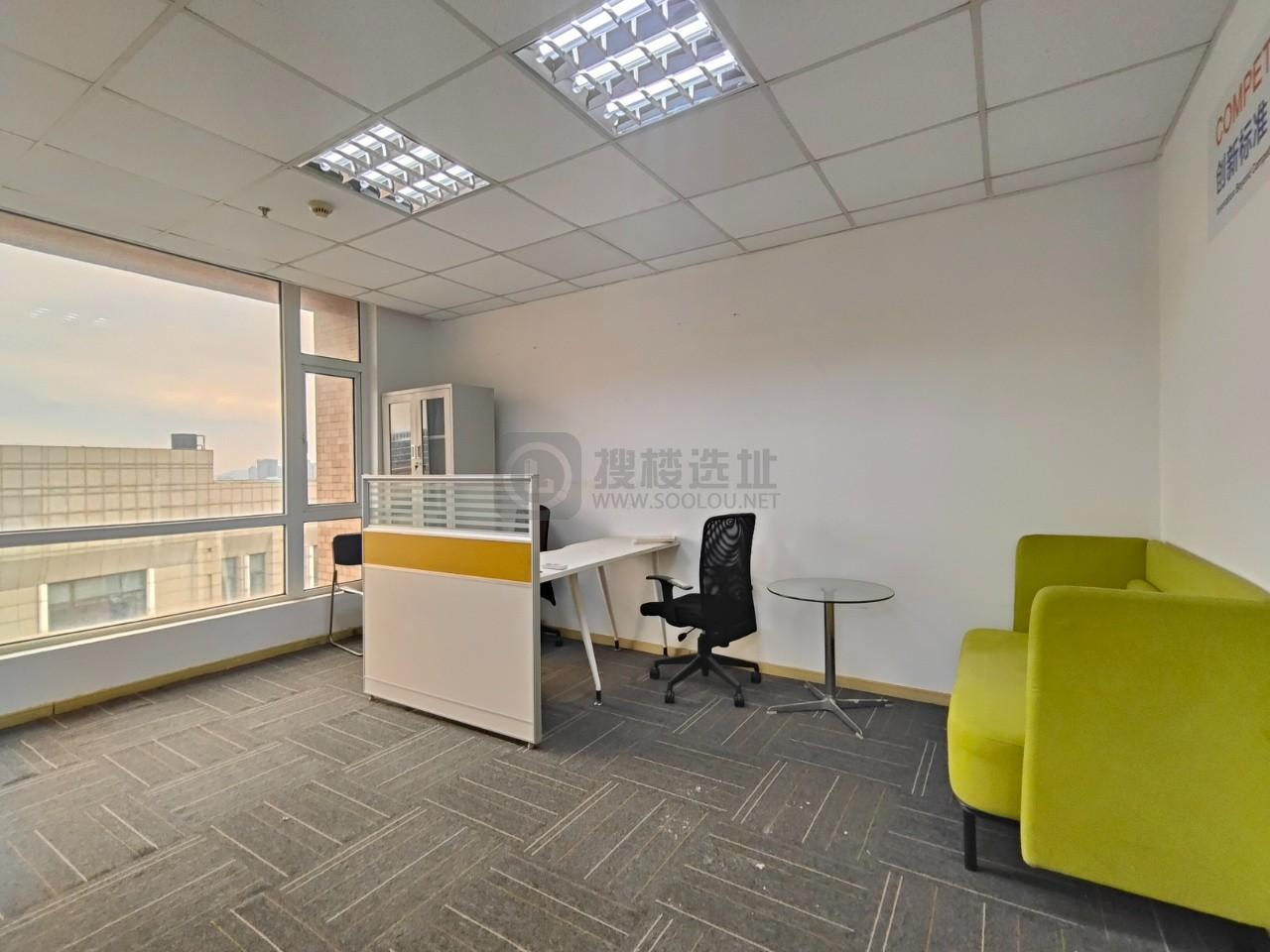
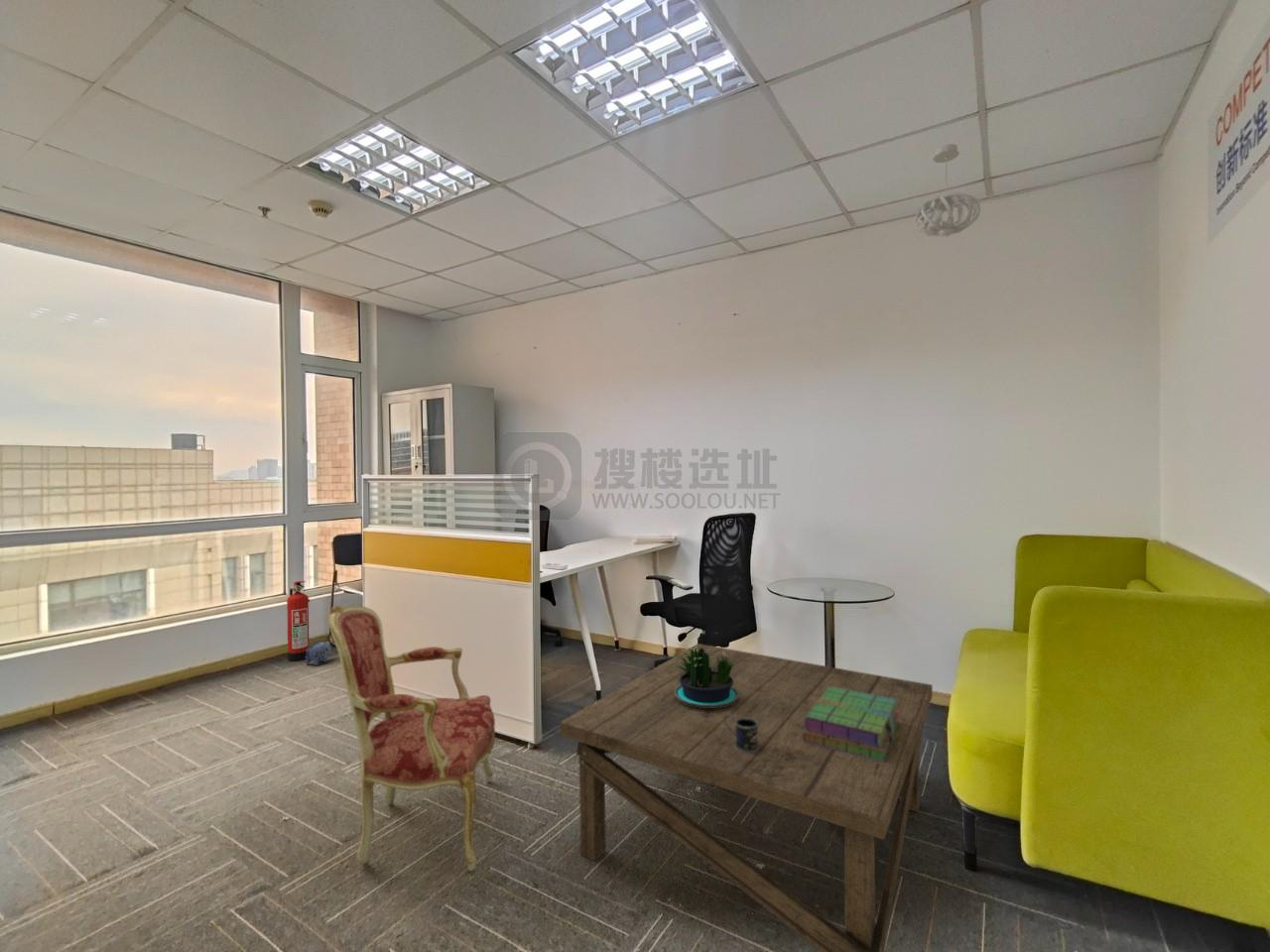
+ stack of books [803,687,899,763]
+ potted plant [673,647,739,707]
+ coffee table [560,643,934,952]
+ pendant light [913,143,981,238]
+ armchair [327,604,496,872]
+ mug [724,713,759,753]
+ plush toy [305,641,332,667]
+ fire extinguisher [286,580,311,662]
